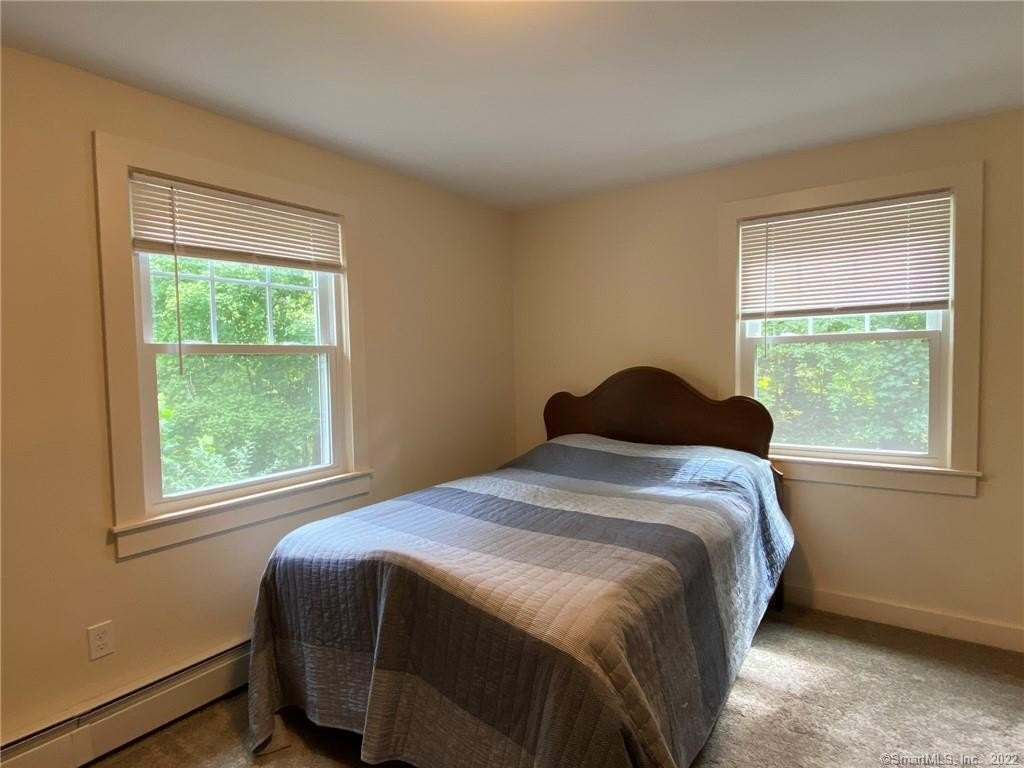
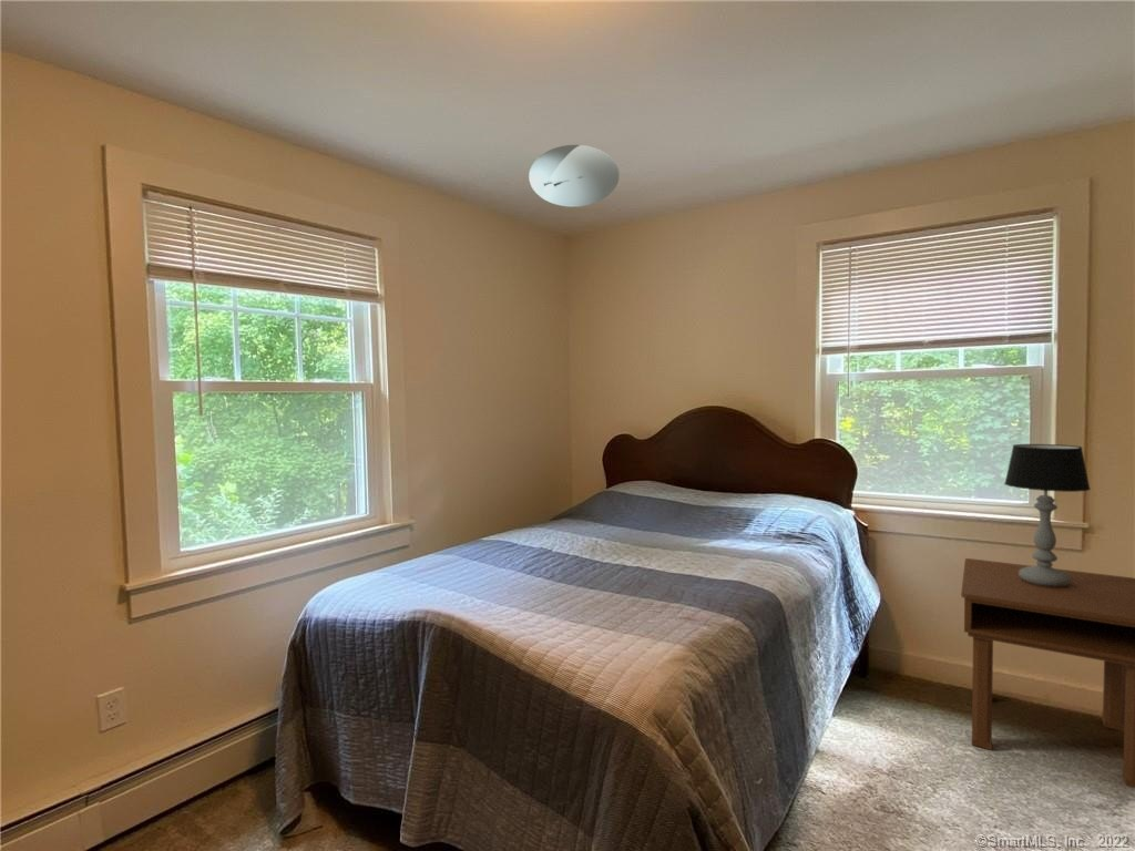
+ nightstand [960,557,1135,789]
+ ceiling light [528,144,621,208]
+ table lamp [1003,443,1092,587]
